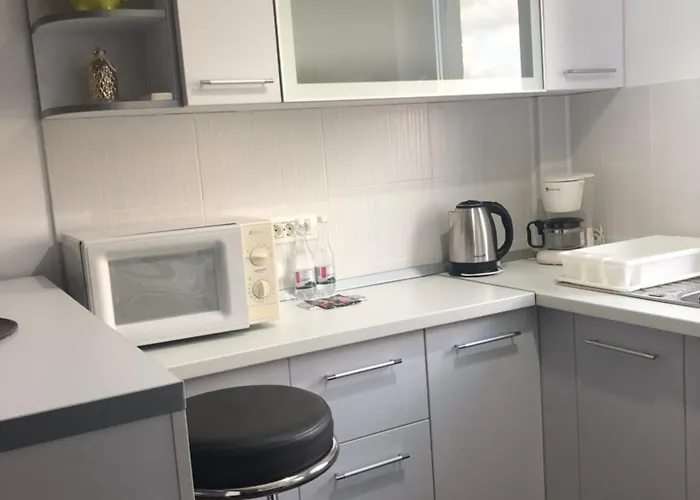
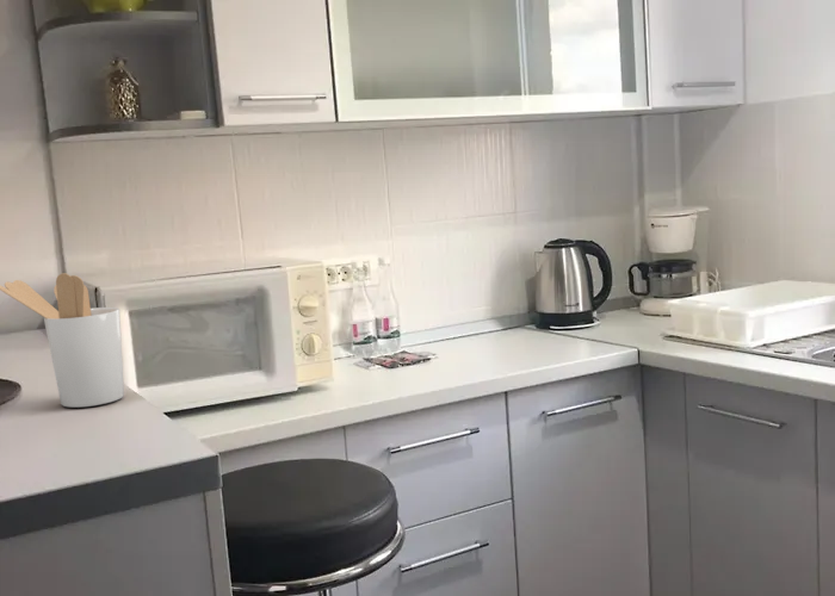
+ utensil holder [0,272,125,409]
